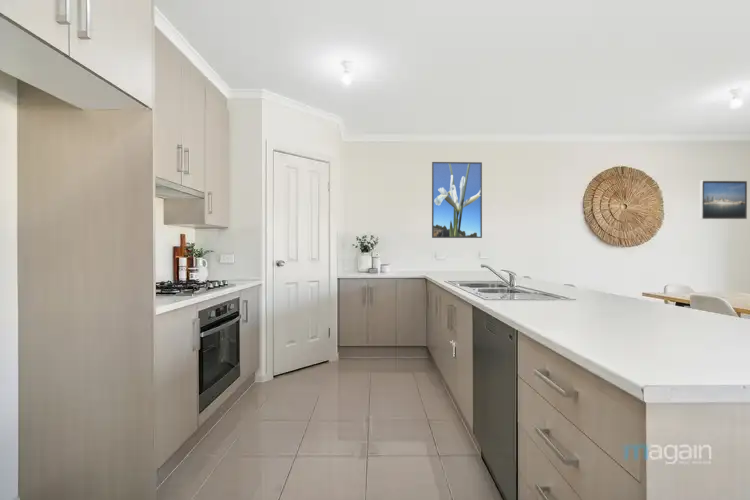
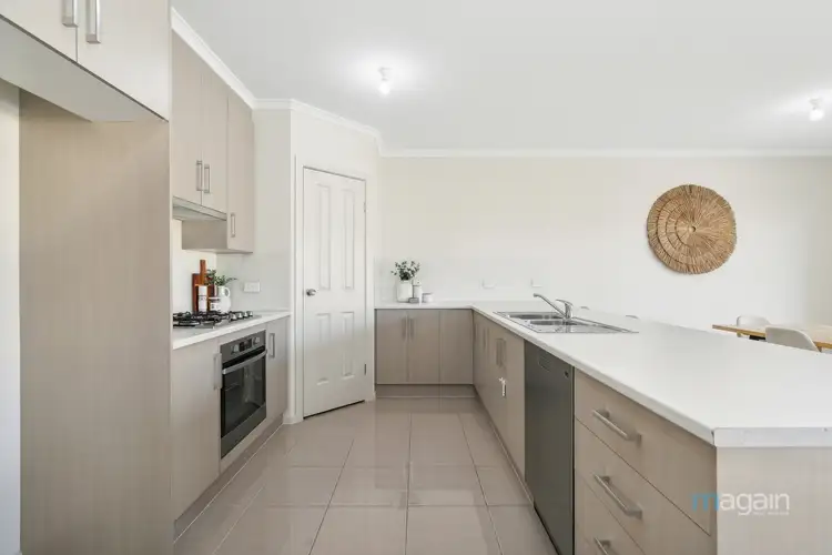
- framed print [431,161,483,239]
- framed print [699,180,748,220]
